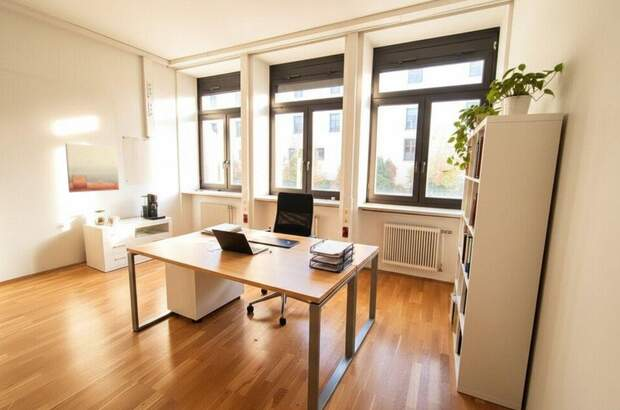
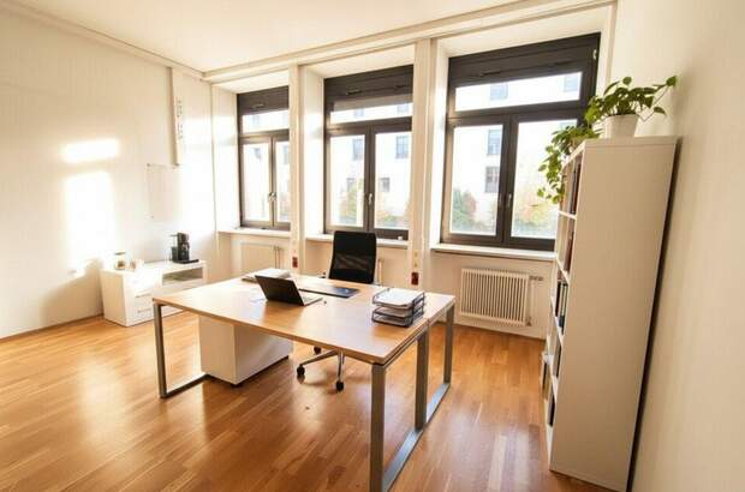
- wall art [64,143,120,193]
